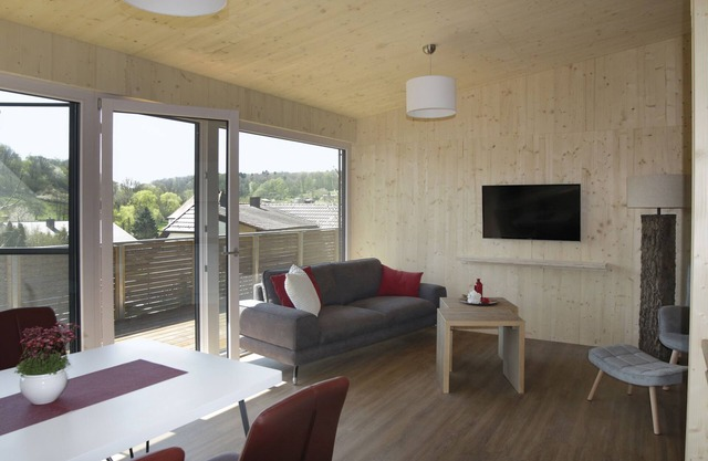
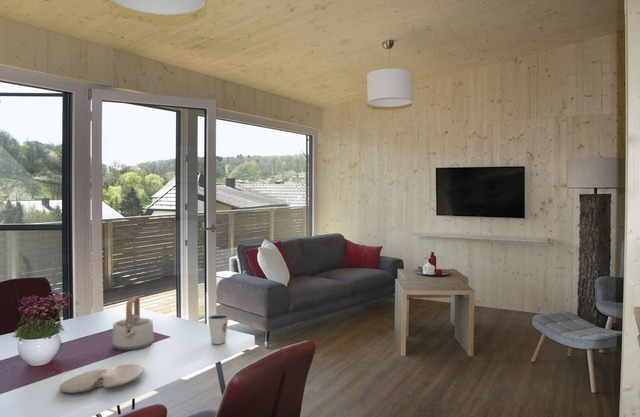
+ dixie cup [207,313,230,345]
+ teapot [111,296,155,351]
+ paint palette [58,363,145,394]
